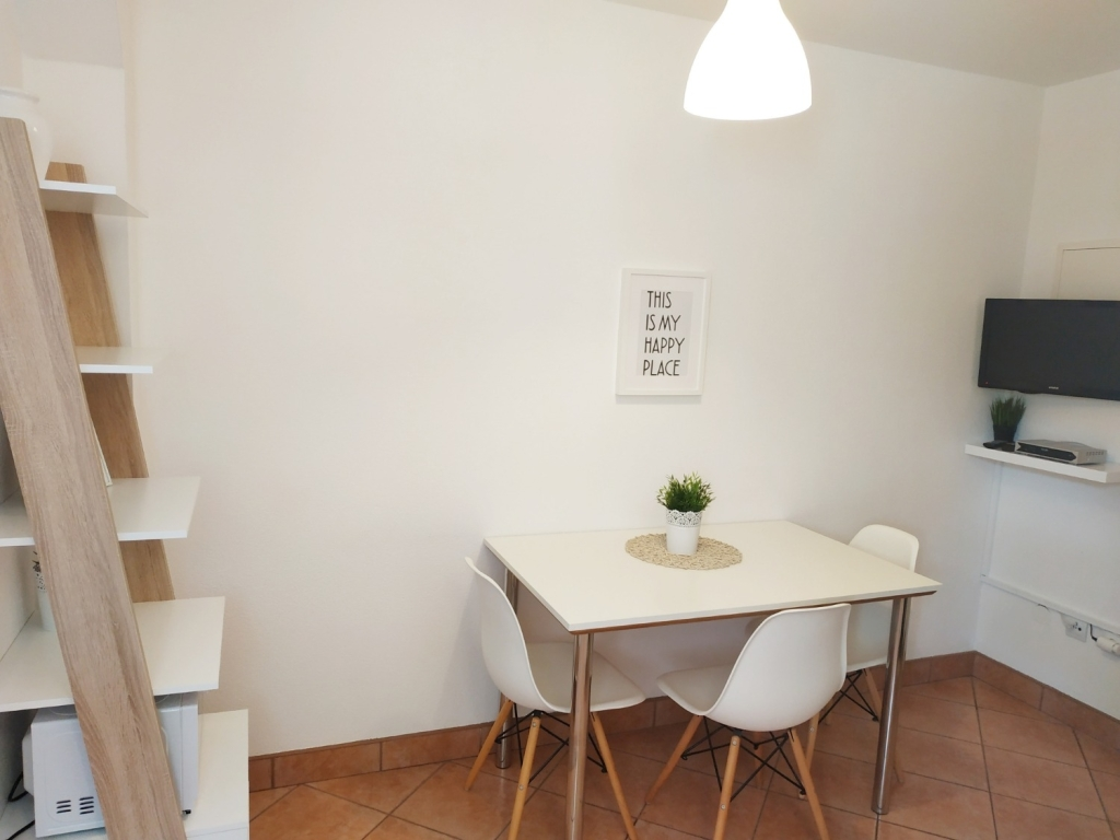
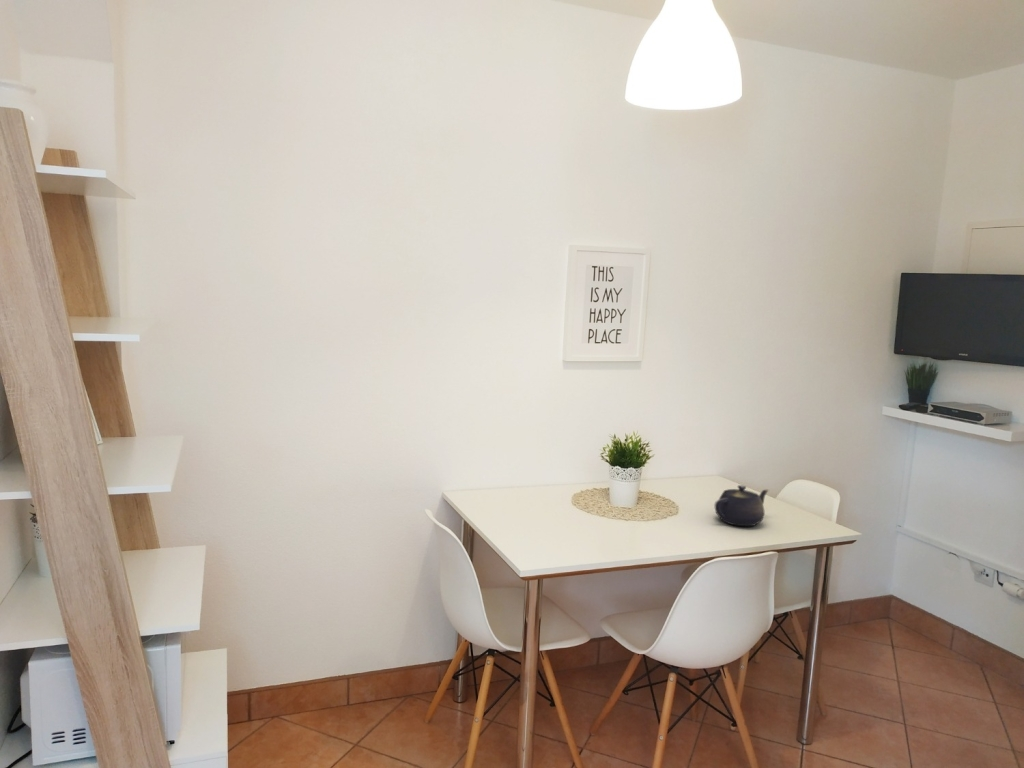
+ teapot [713,484,770,527]
